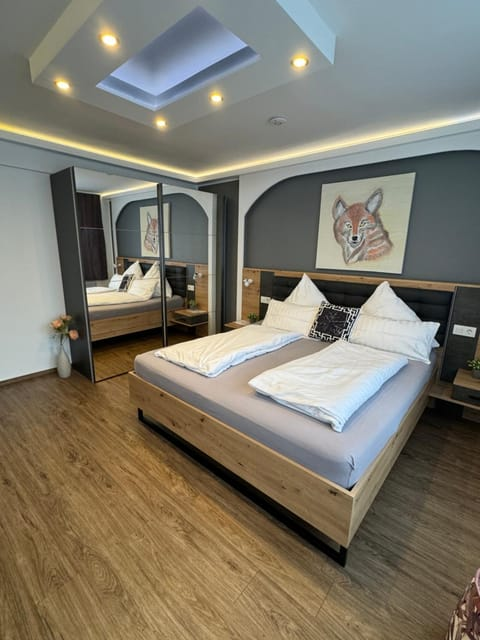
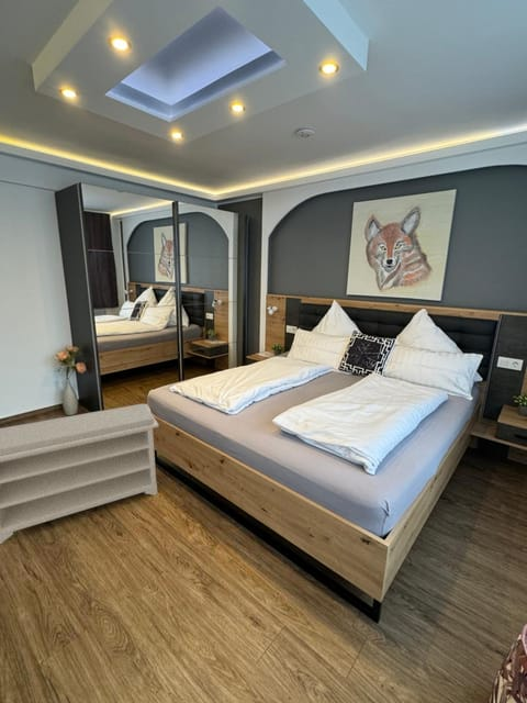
+ bench [0,402,159,545]
